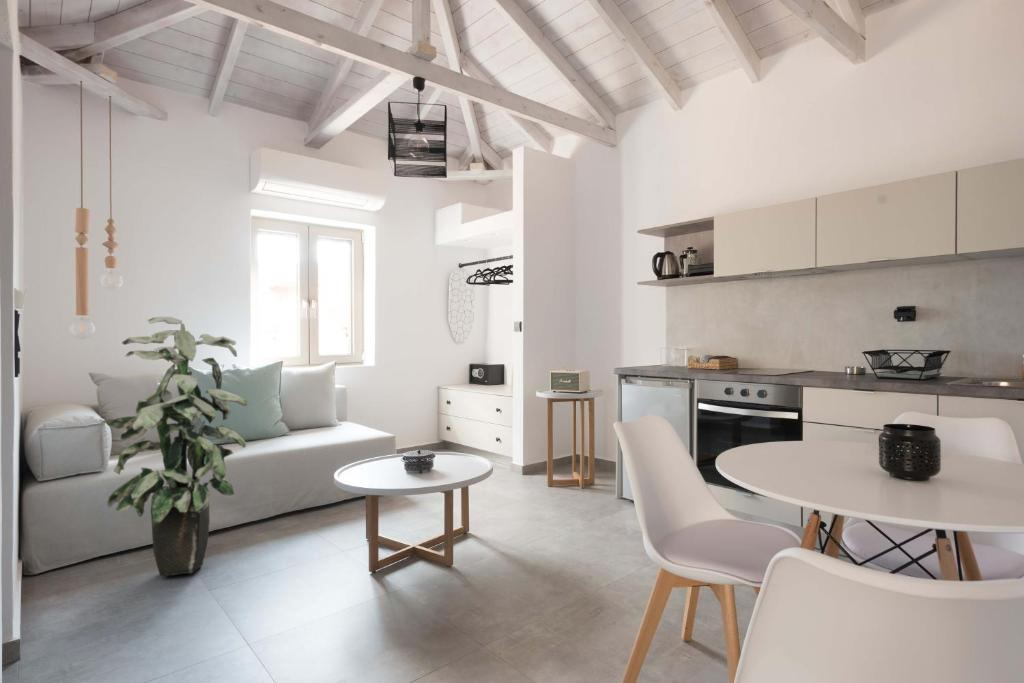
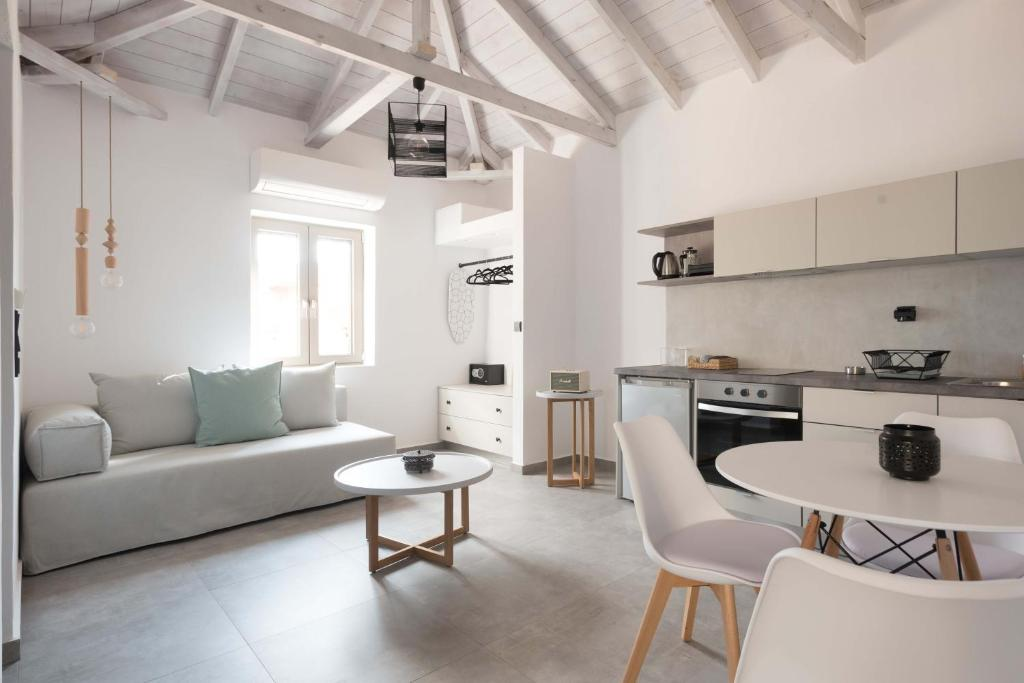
- indoor plant [101,316,248,577]
